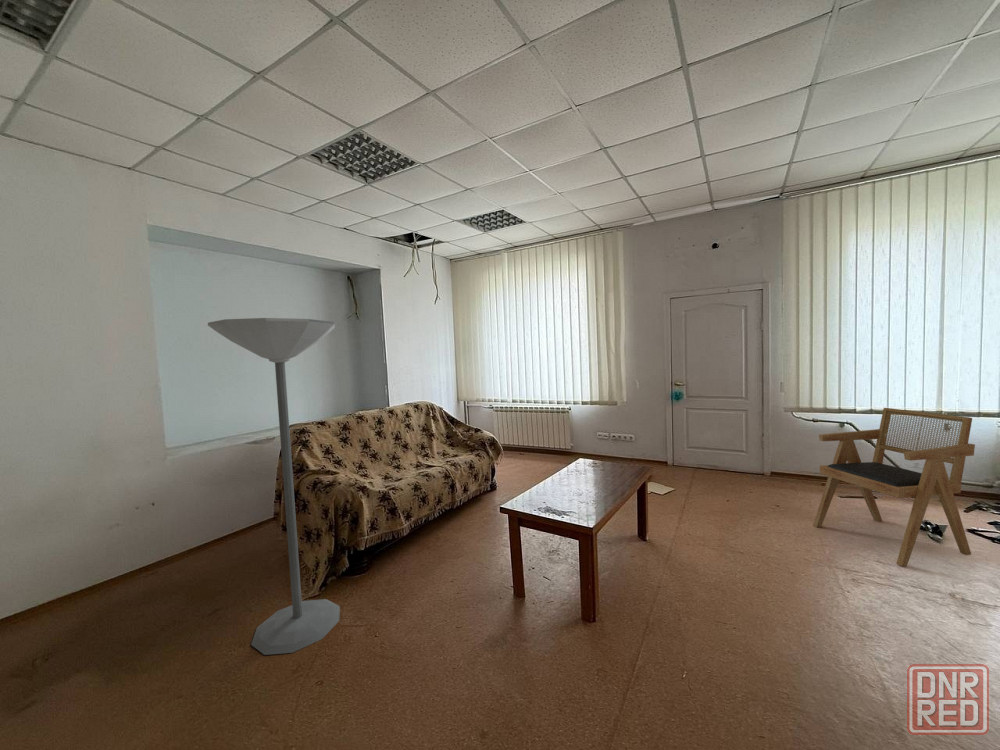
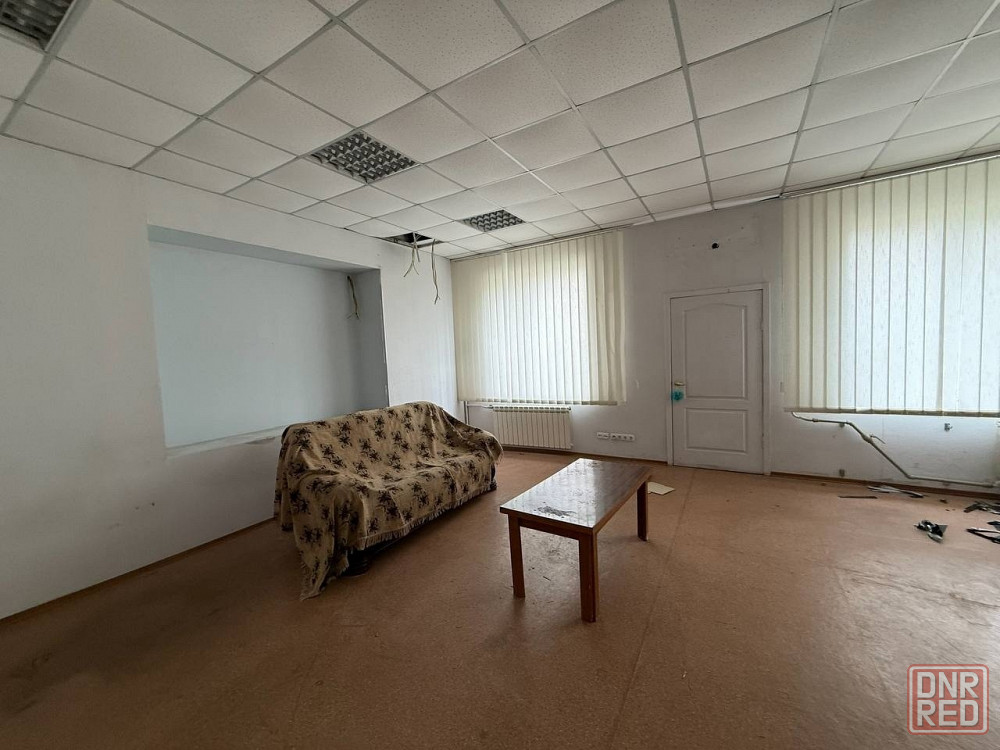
- armchair [812,407,976,567]
- floor lamp [207,317,341,656]
